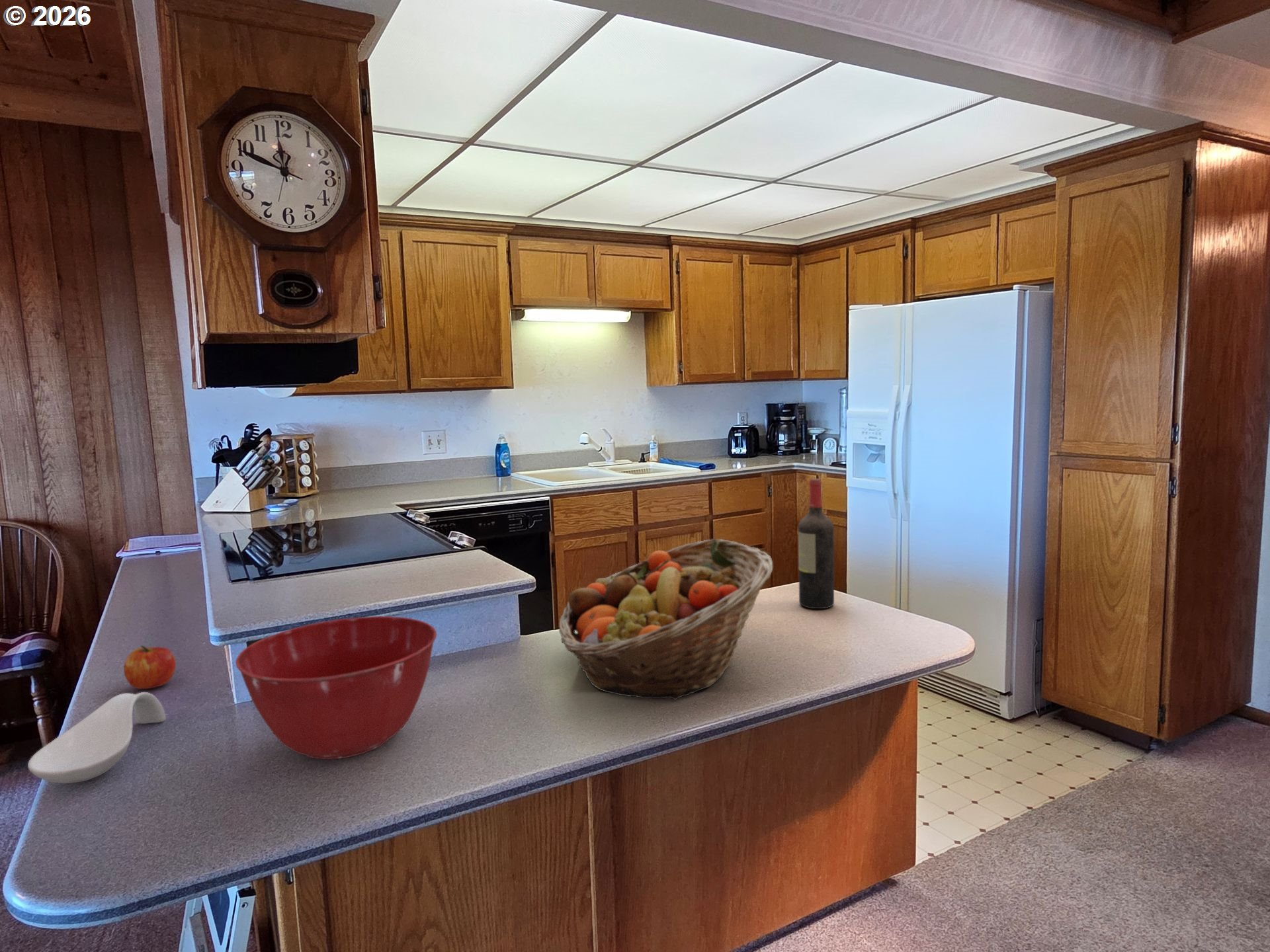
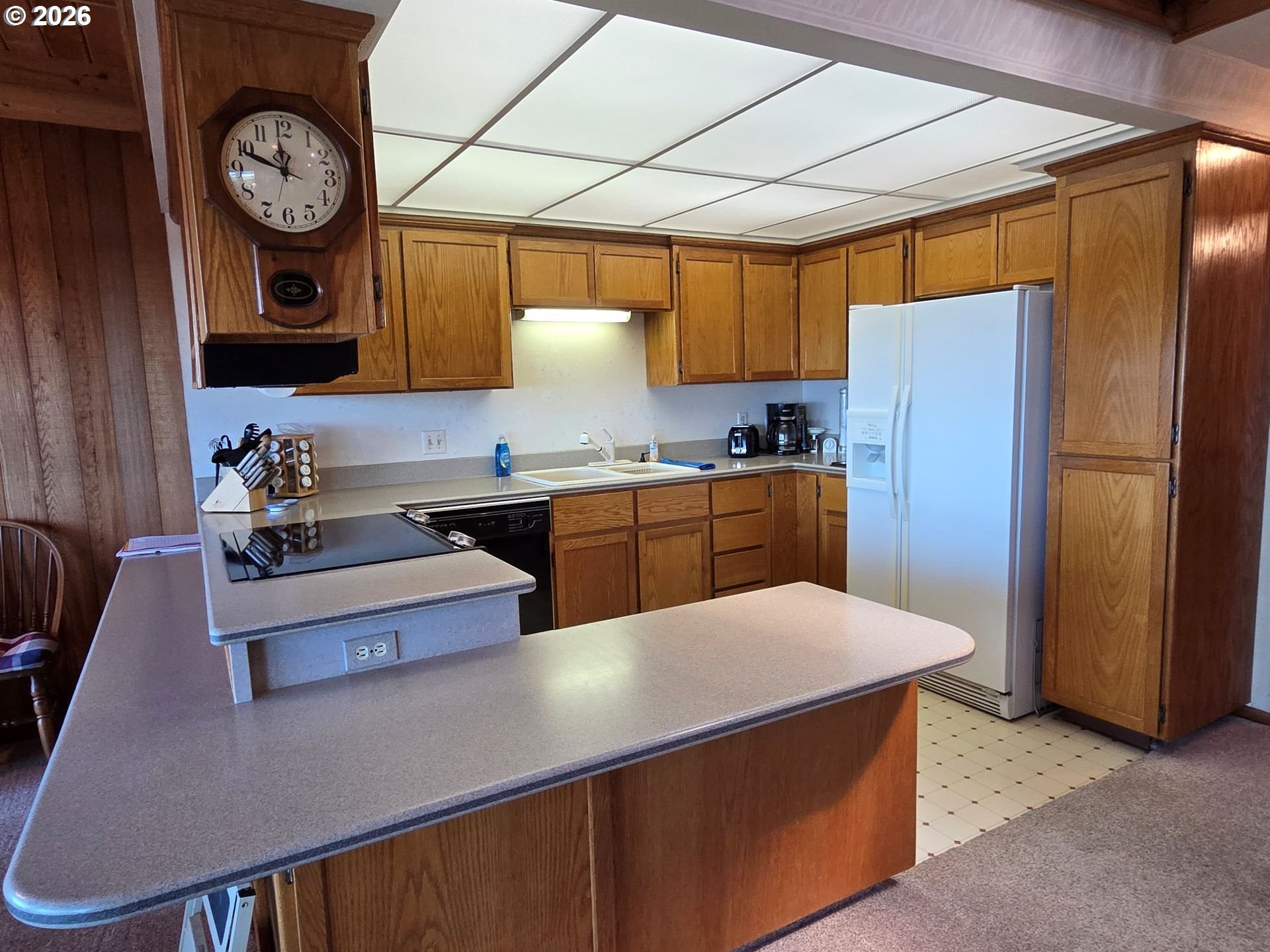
- wine bottle [798,478,835,610]
- mixing bowl [235,615,437,760]
- spoon rest [27,692,167,784]
- apple [123,645,177,690]
- fruit basket [558,538,774,700]
